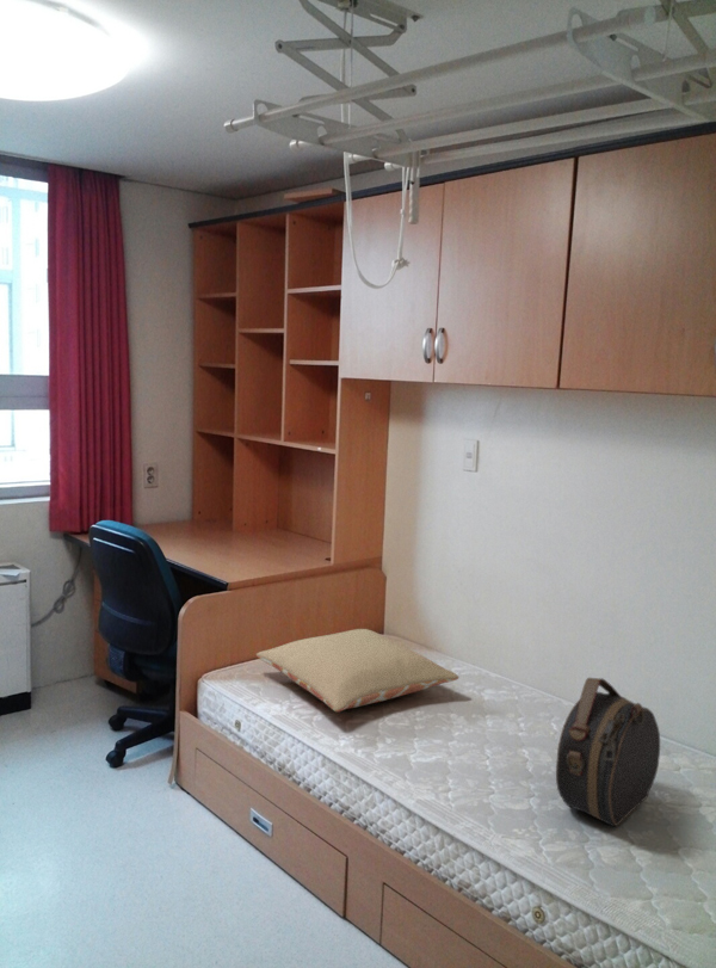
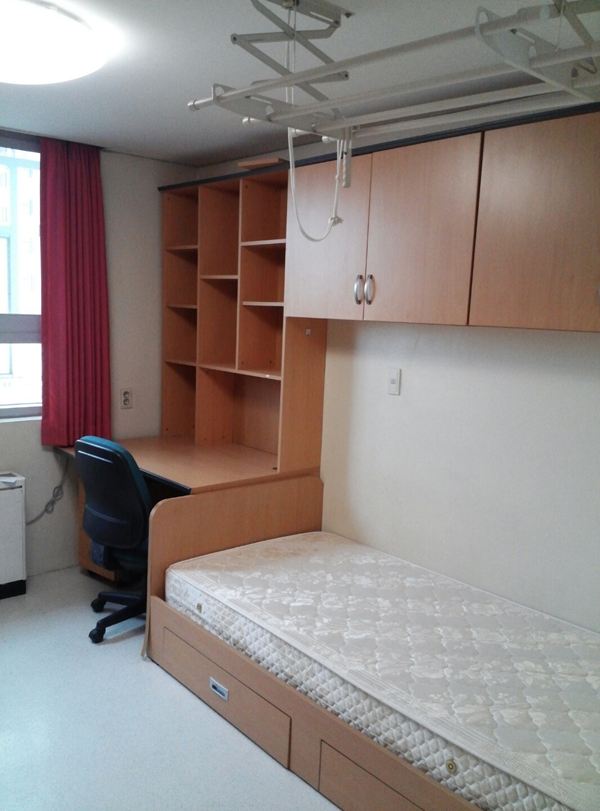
- pillow [255,628,459,713]
- hat box [555,677,661,828]
